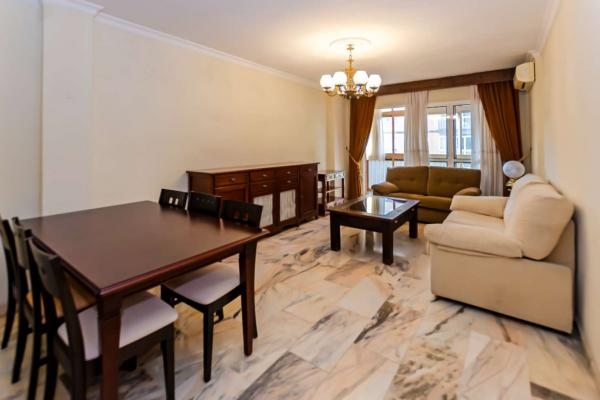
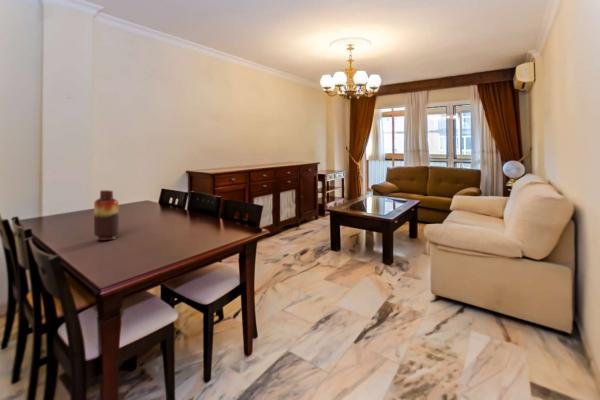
+ vase [93,189,120,241]
